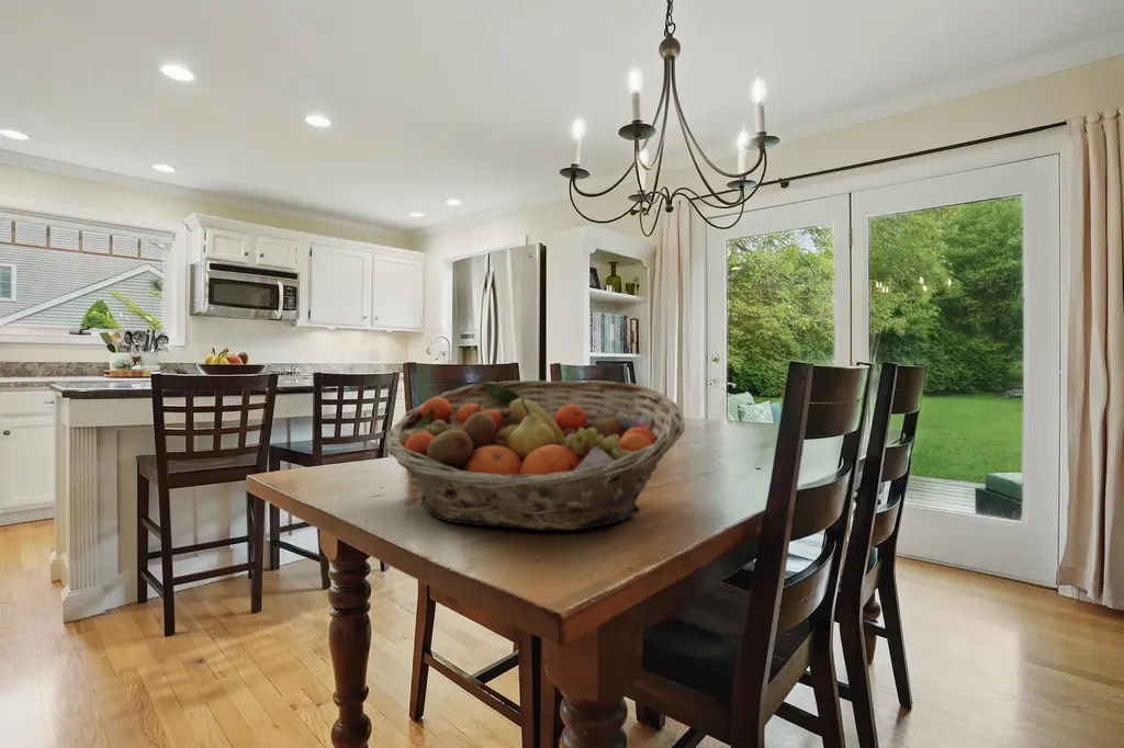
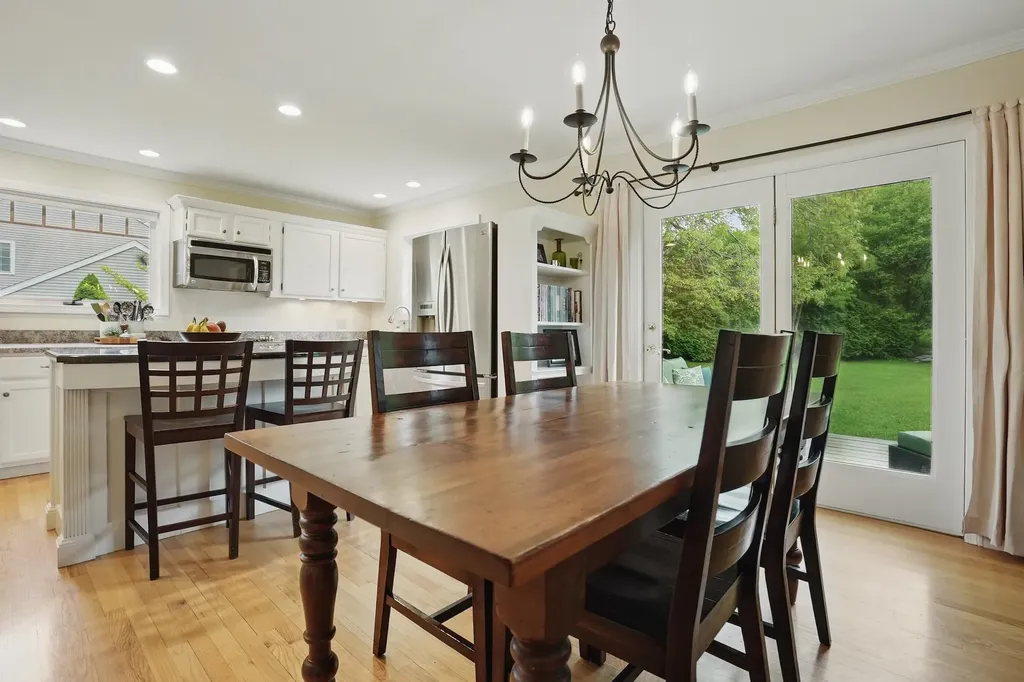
- fruit basket [384,379,686,532]
